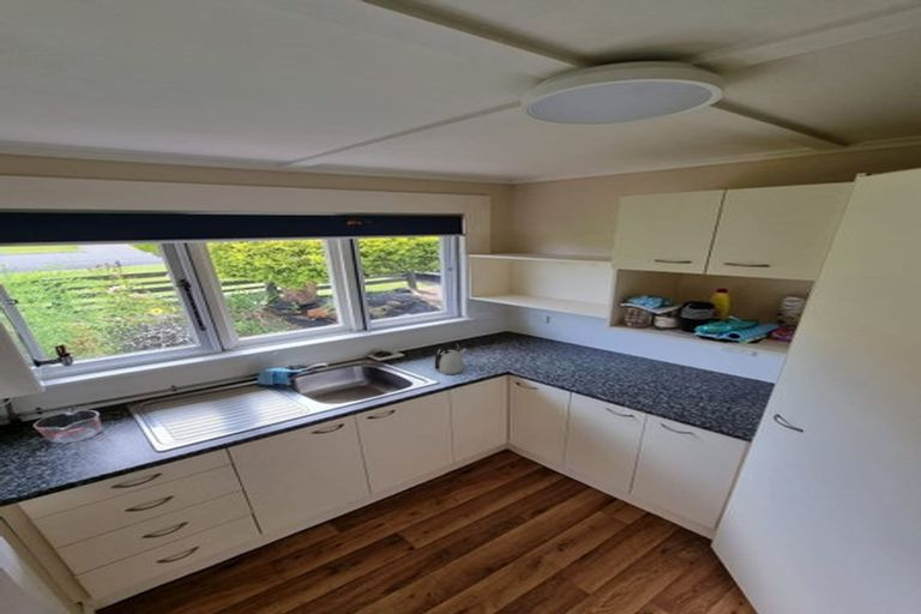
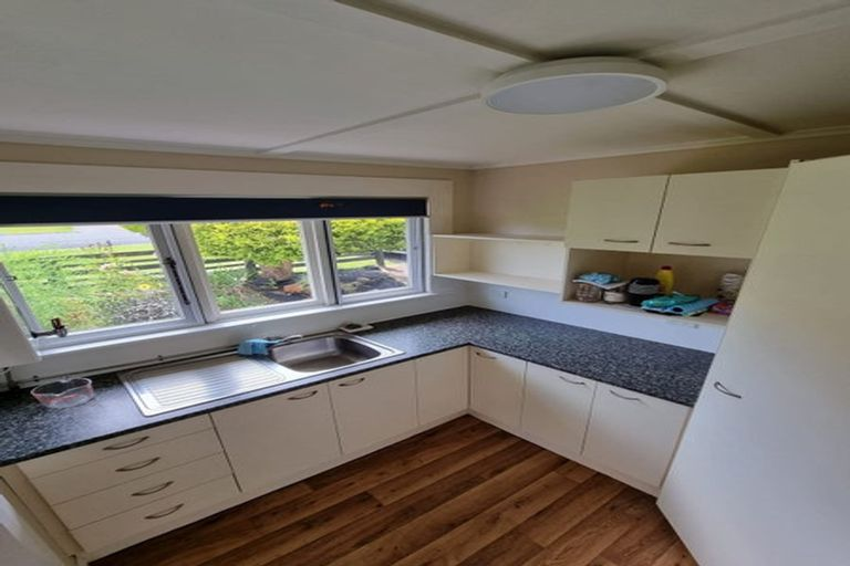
- kettle [434,339,468,375]
